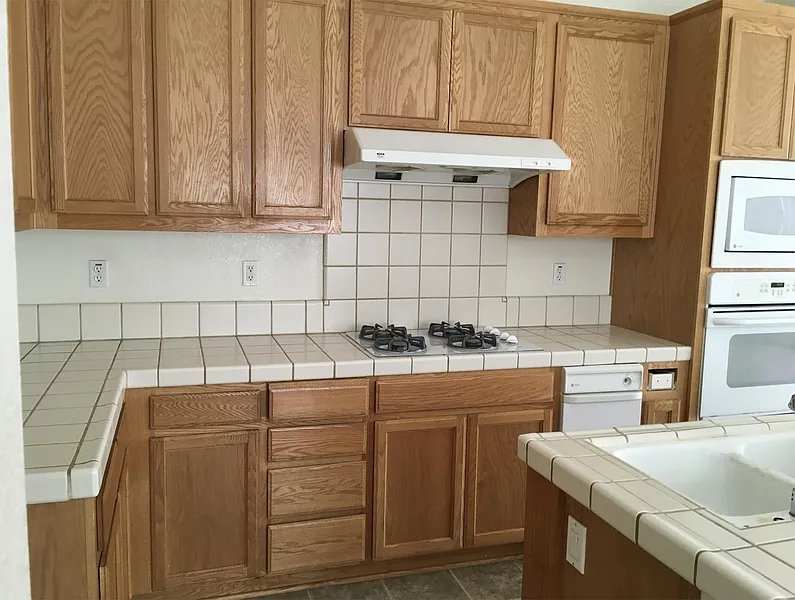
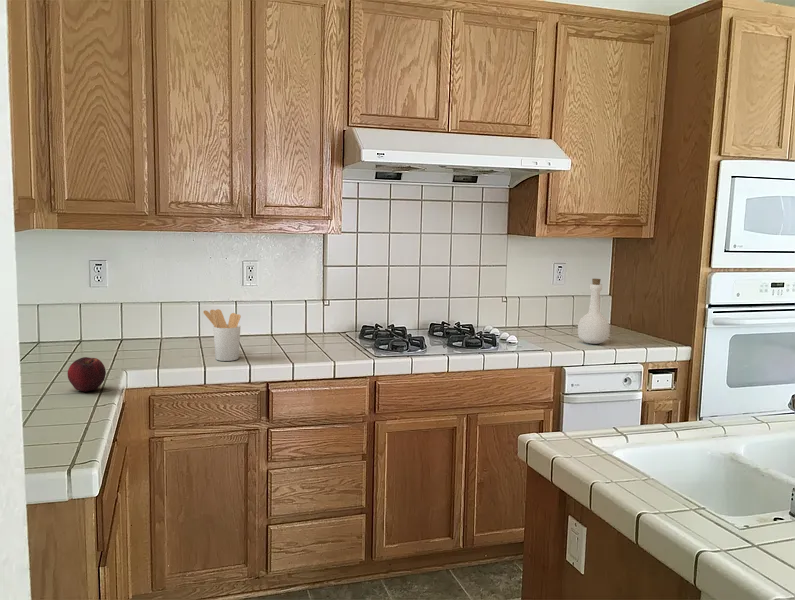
+ fruit [66,356,107,393]
+ utensil holder [202,308,242,362]
+ bottle [577,278,610,345]
